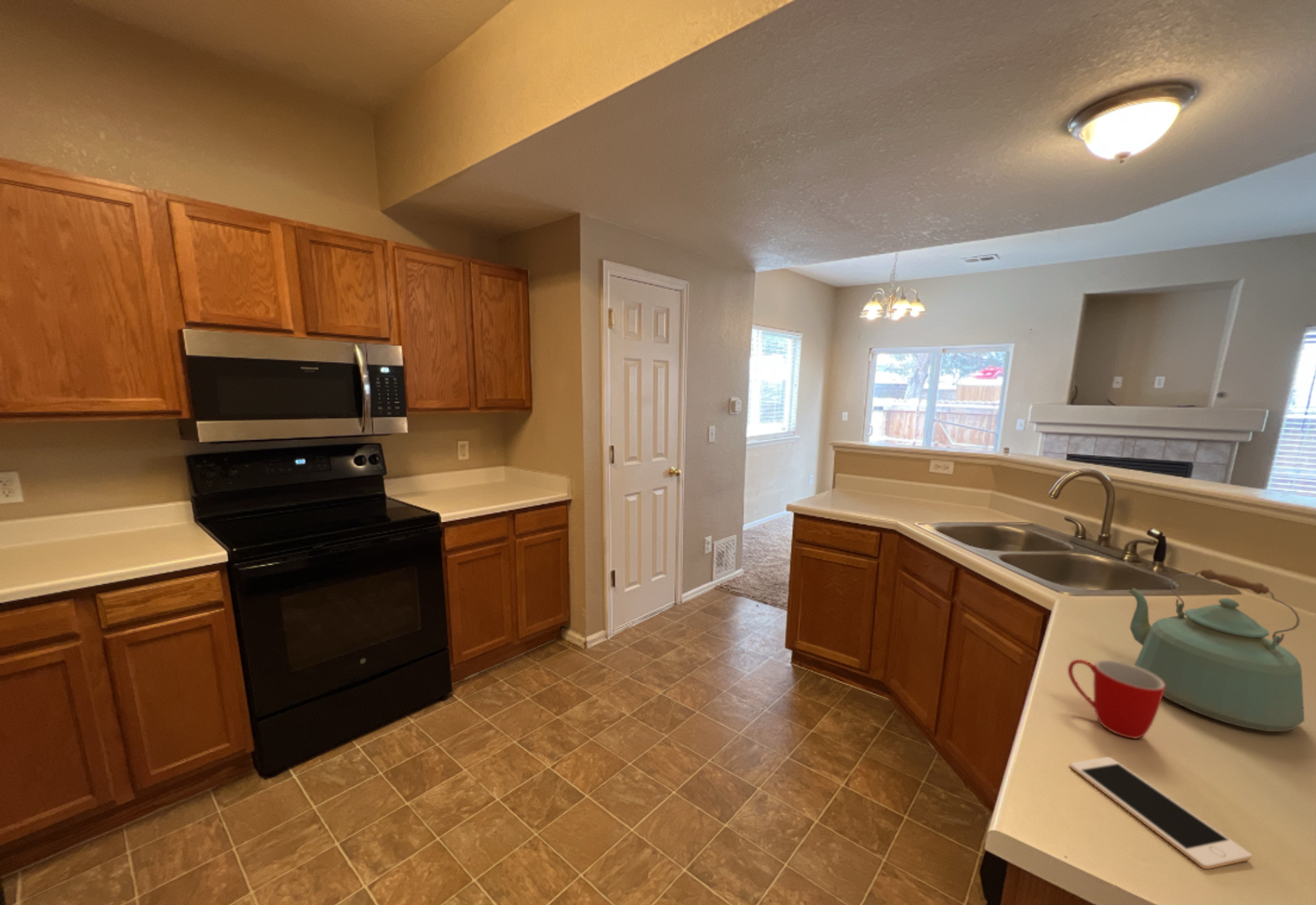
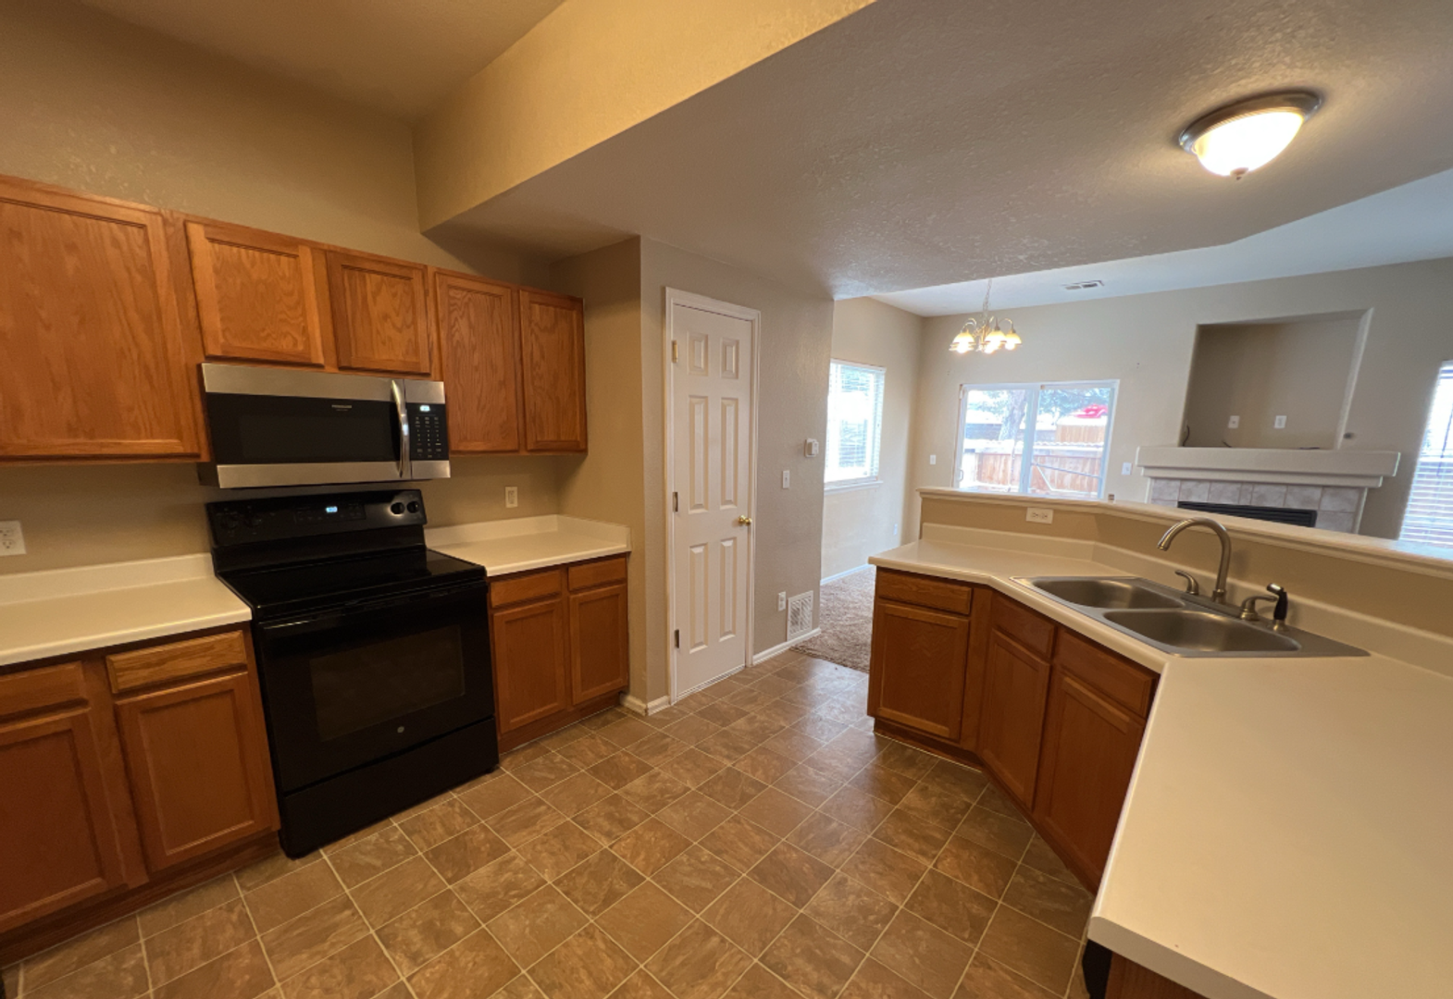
- cell phone [1069,757,1252,870]
- kettle [1127,568,1305,732]
- mug [1067,659,1165,740]
